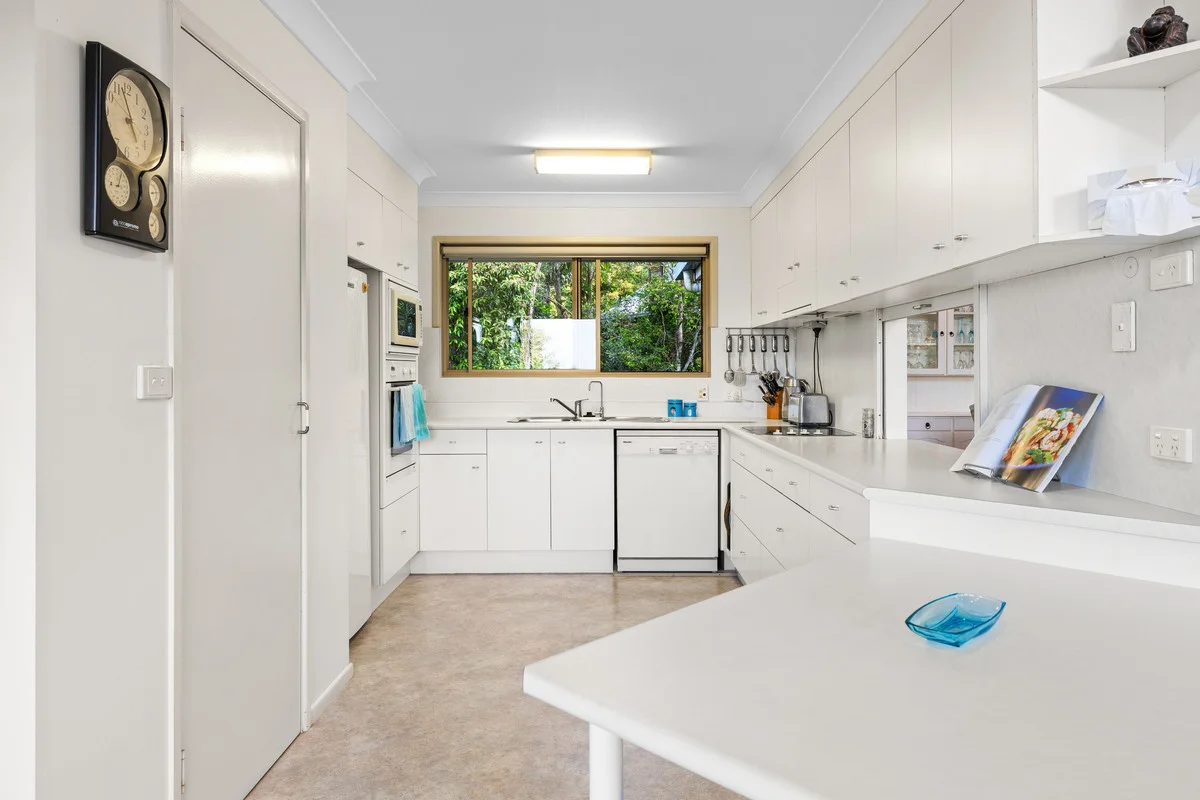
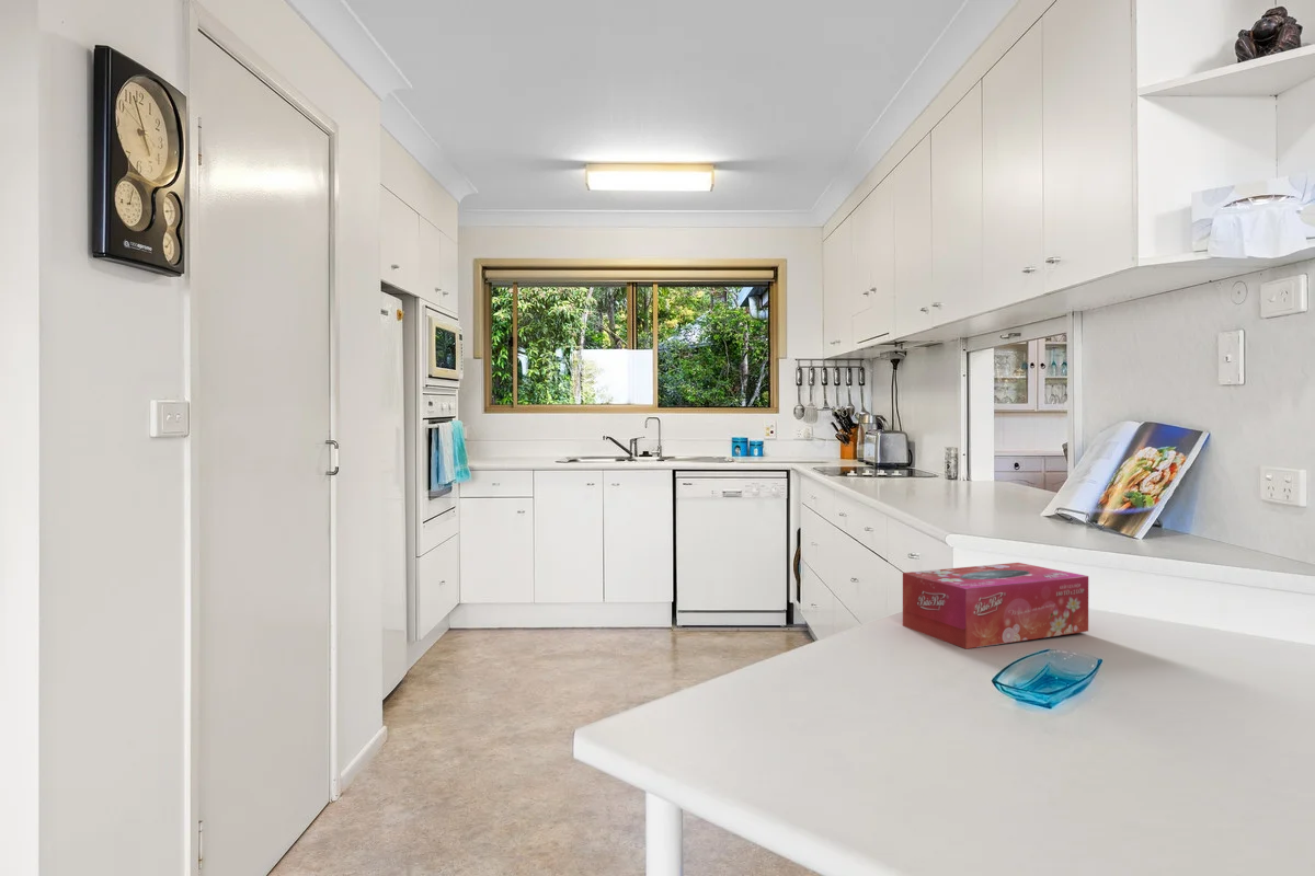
+ tissue box [902,562,1089,650]
